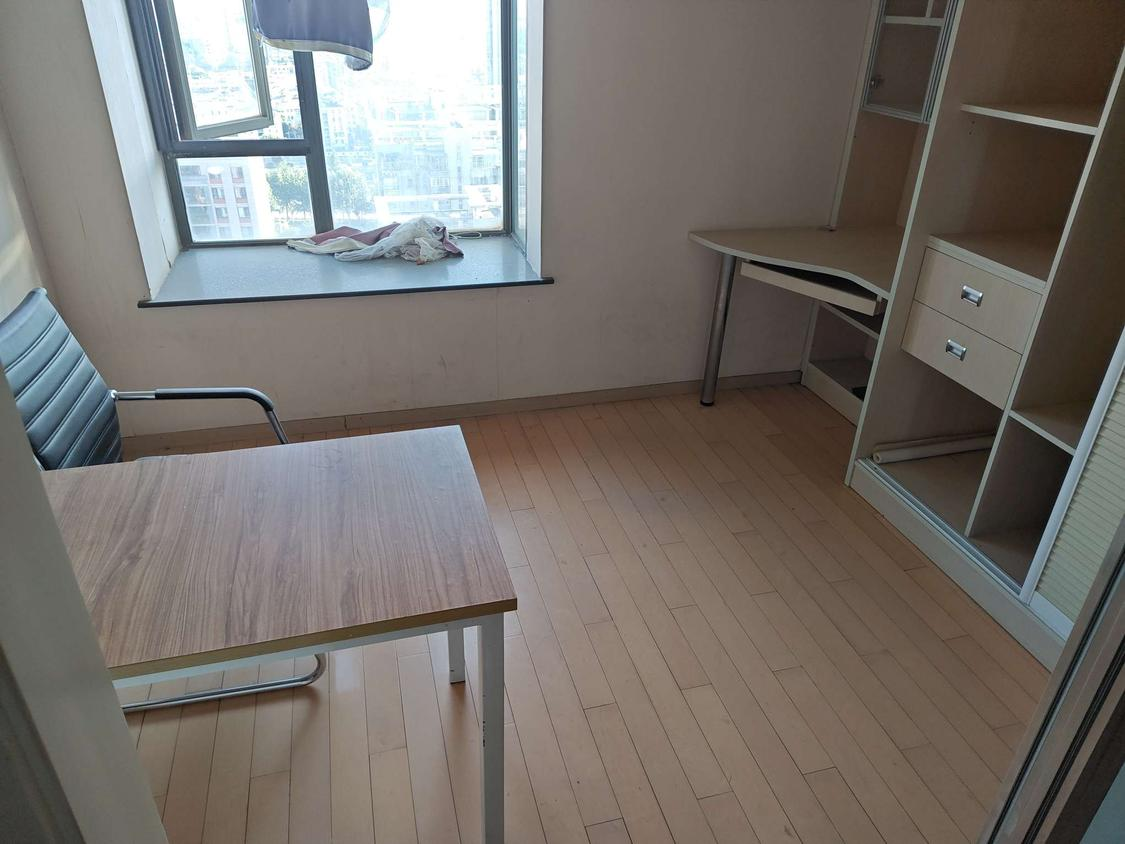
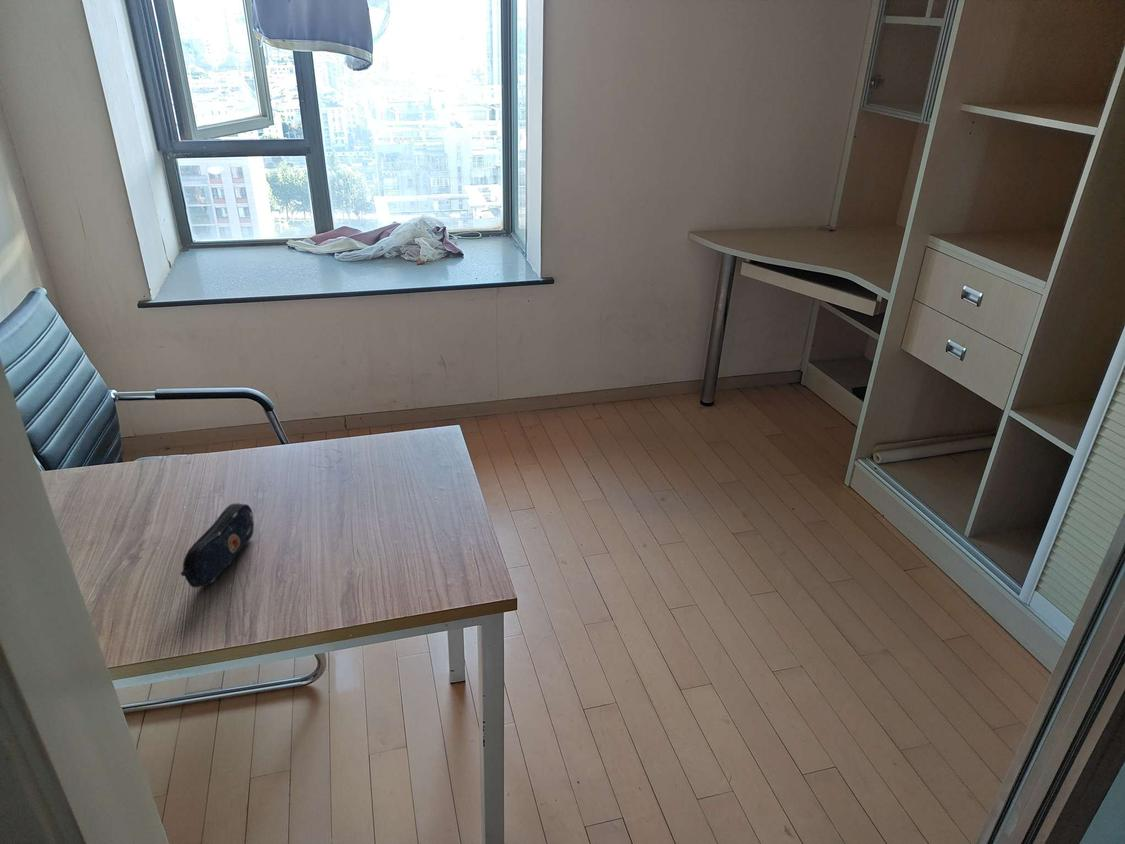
+ pencil case [180,502,255,589]
